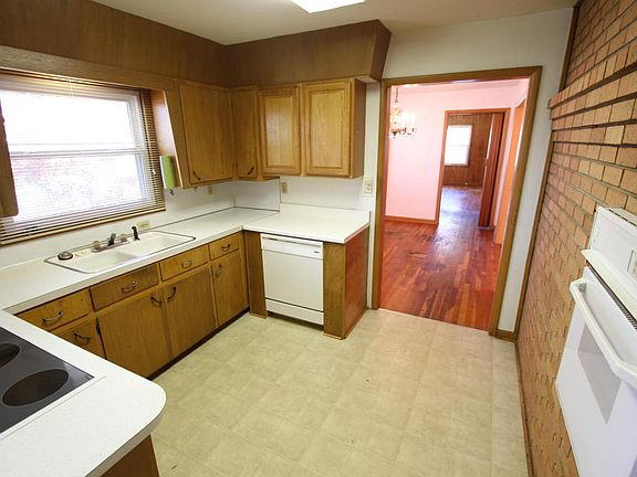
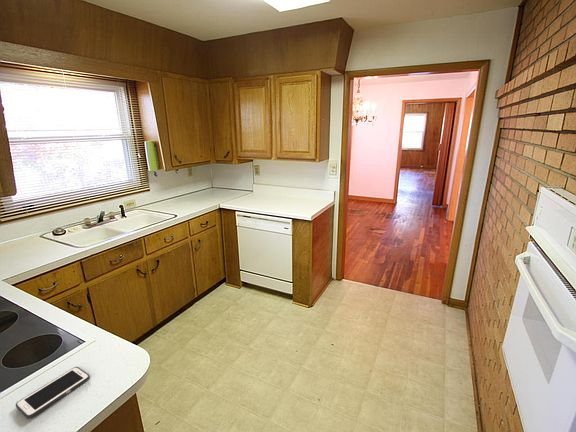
+ cell phone [15,366,91,419]
